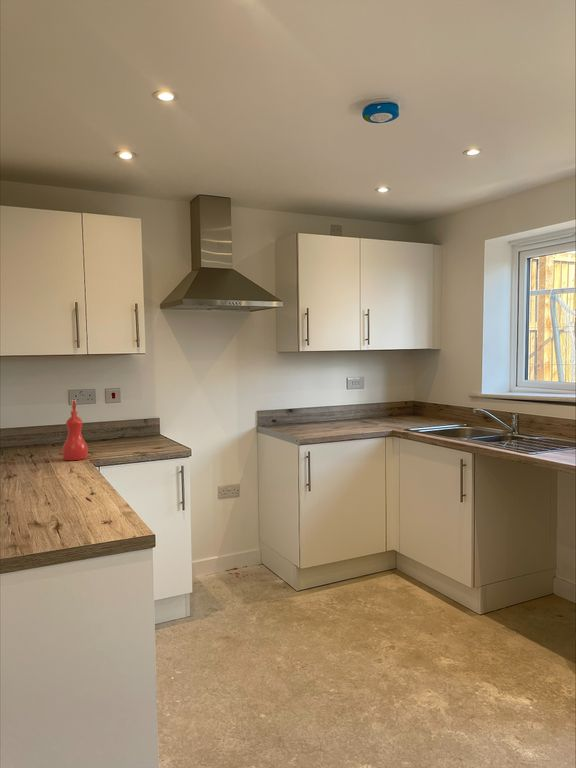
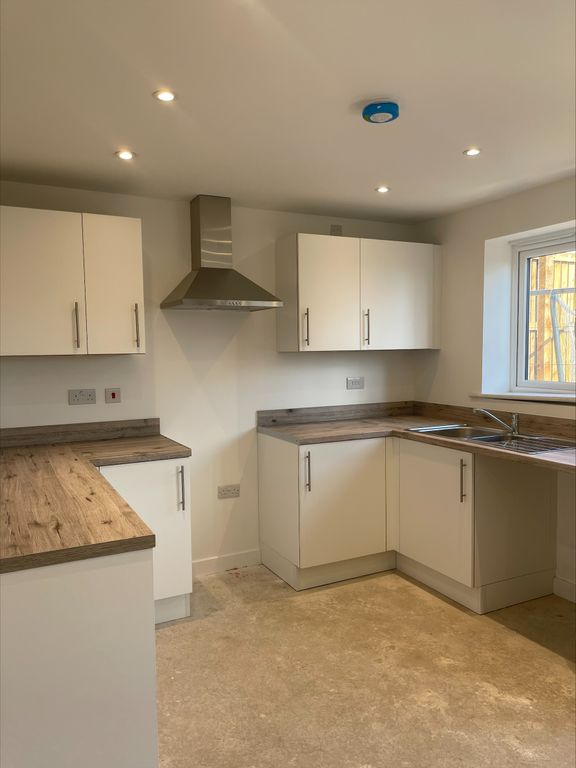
- spray bottle [61,399,89,461]
